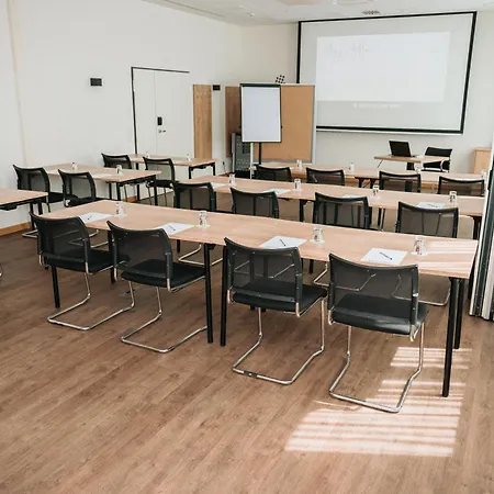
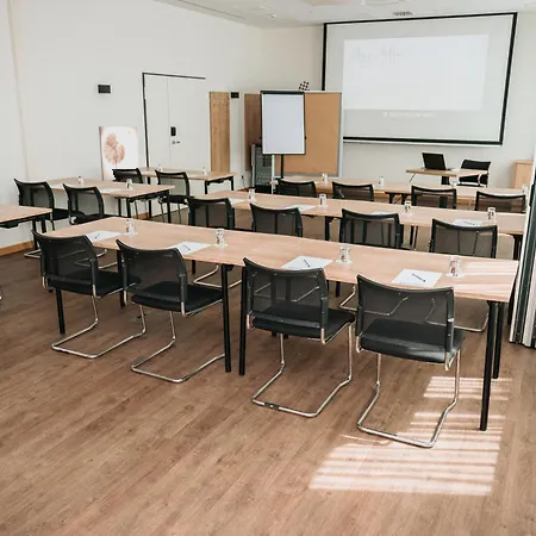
+ wall art [98,125,139,182]
